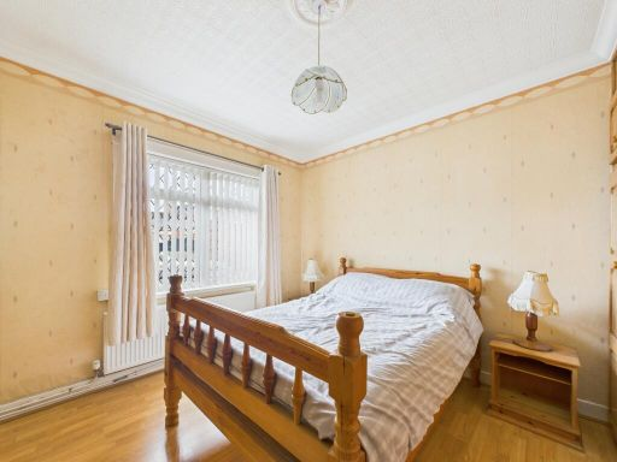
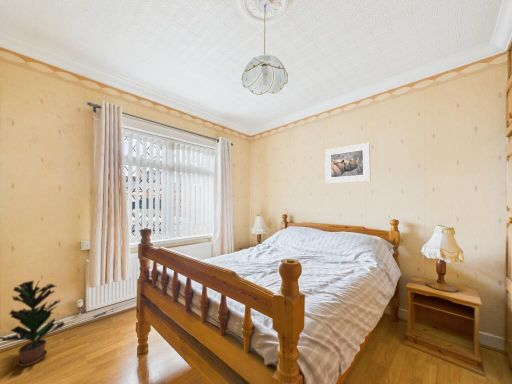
+ potted plant [0,279,66,368]
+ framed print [324,142,371,184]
